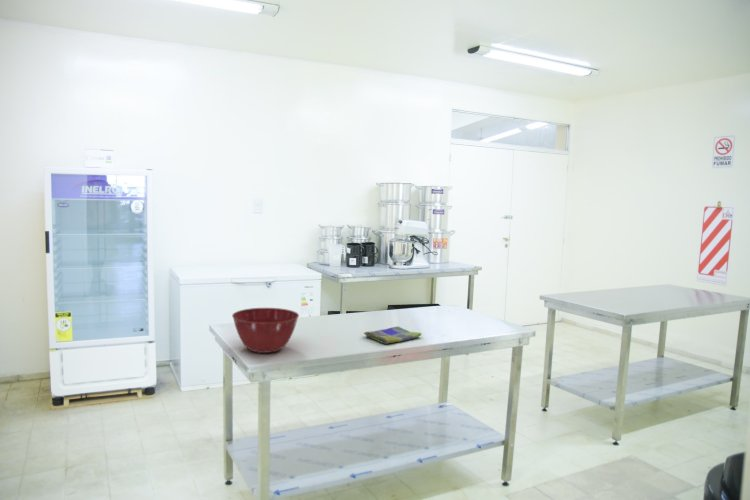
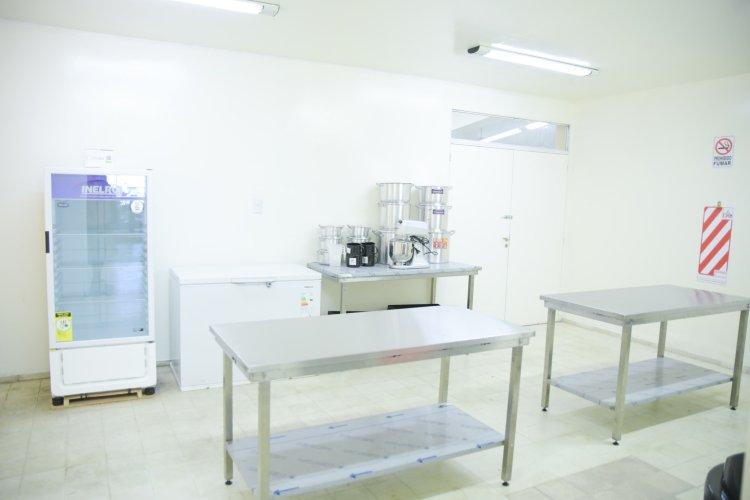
- mixing bowl [231,307,300,354]
- dish towel [363,325,422,345]
